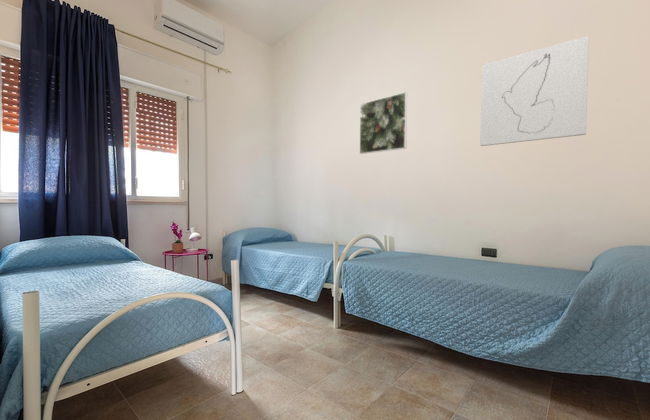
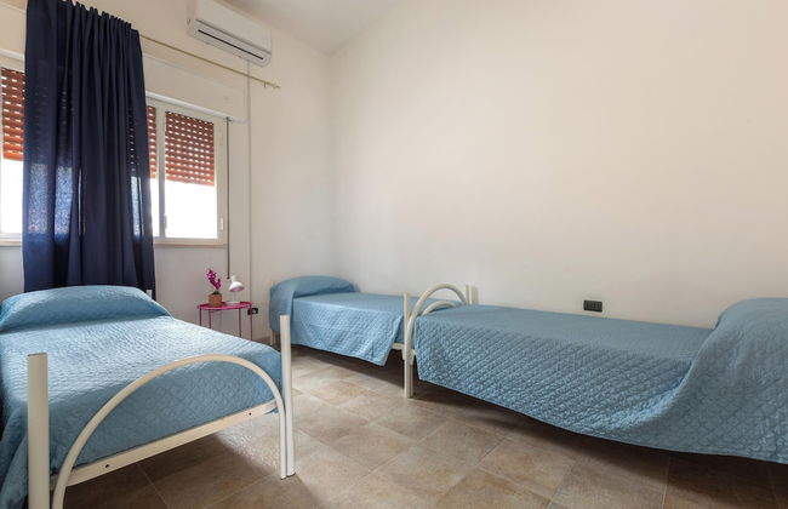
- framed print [359,91,408,155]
- wall art [479,35,590,147]
